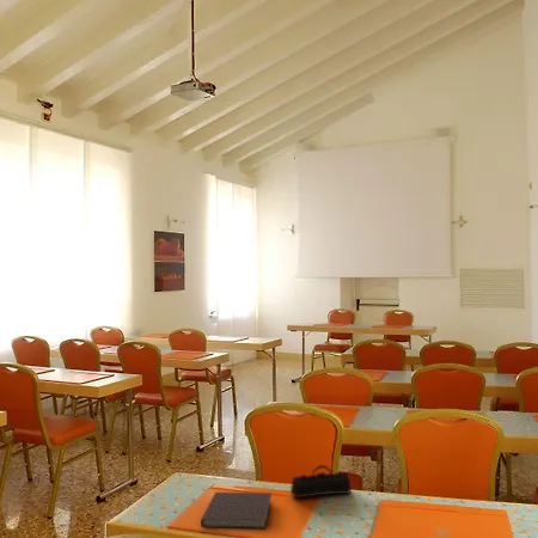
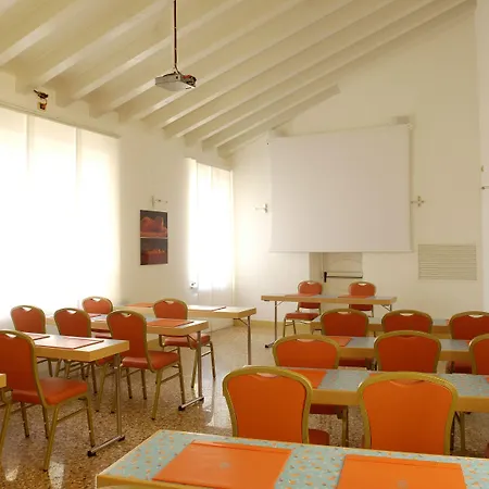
- pencil case [289,464,353,500]
- notebook [200,491,273,531]
